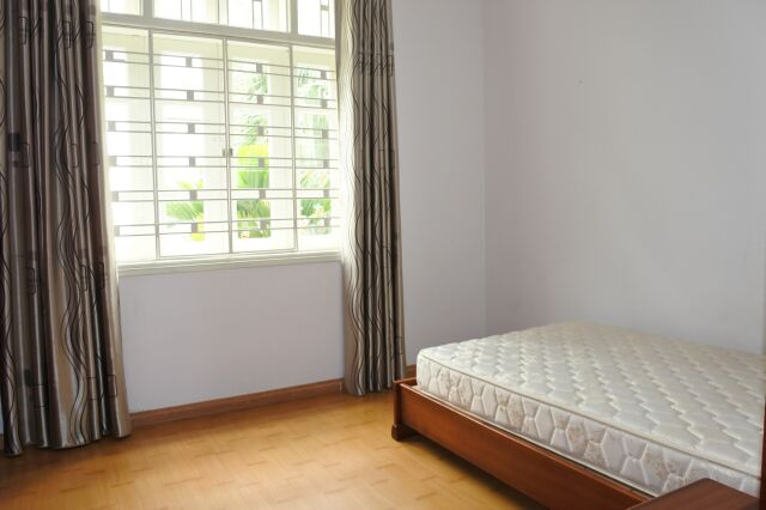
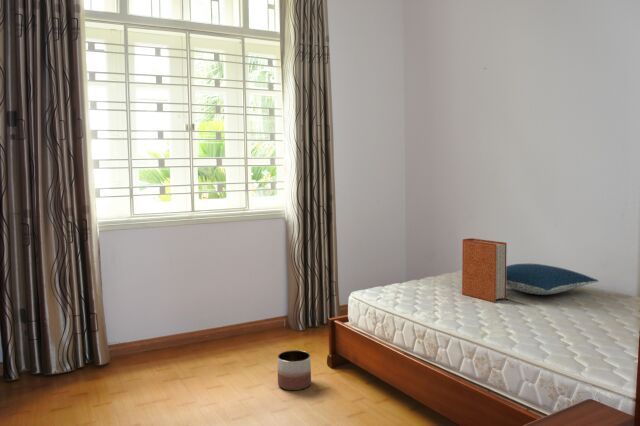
+ planter [277,349,312,391]
+ pillow [506,263,600,296]
+ book [461,237,508,303]
